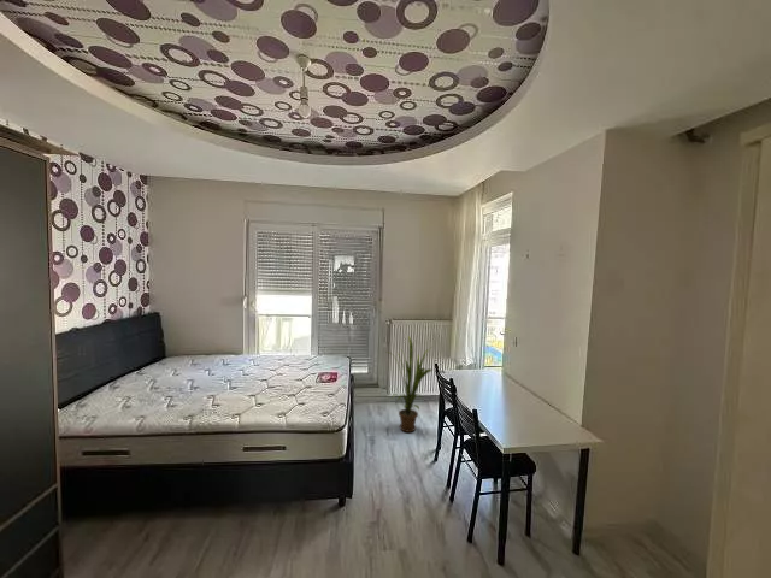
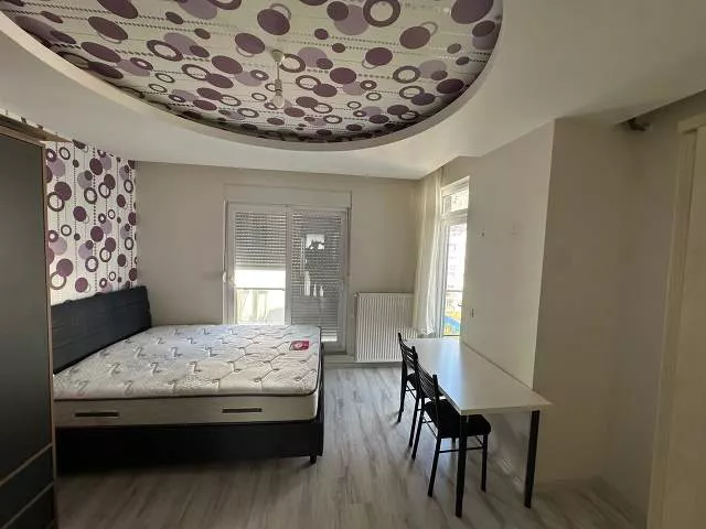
- house plant [386,335,434,434]
